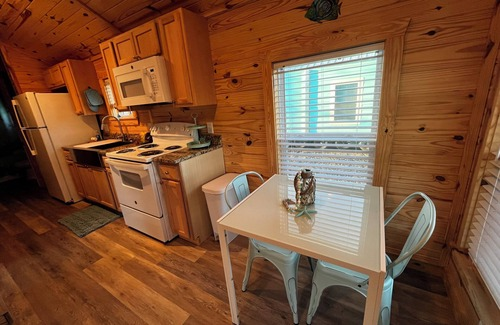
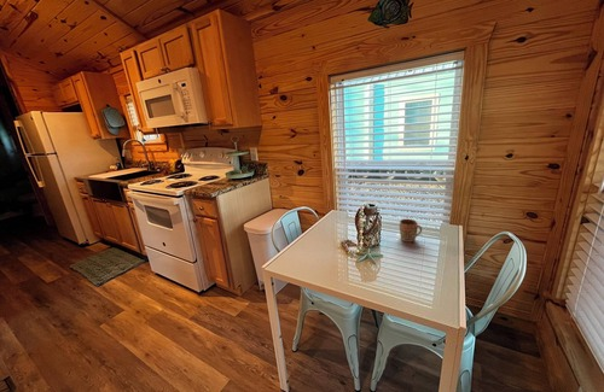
+ mug [399,218,423,242]
